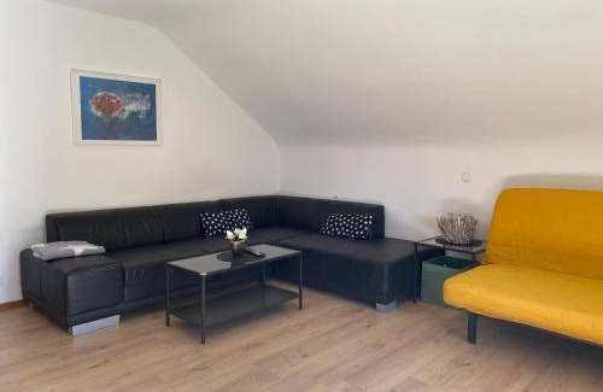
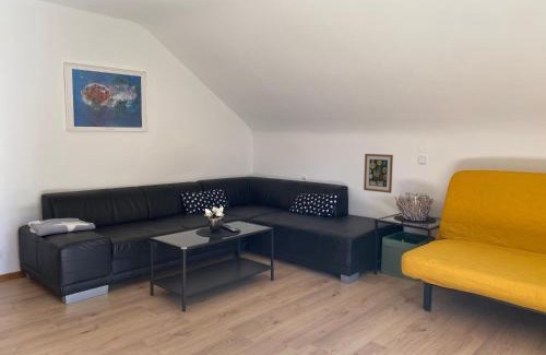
+ wall art [363,153,394,194]
